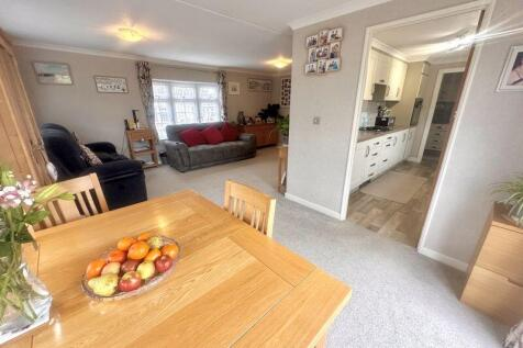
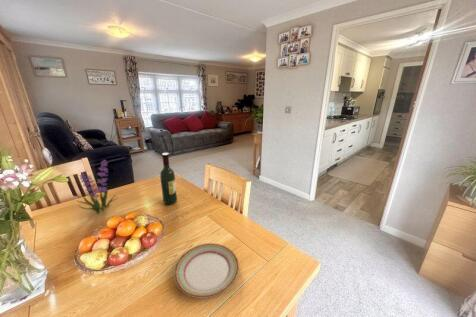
+ wine bottle [159,152,178,205]
+ plant [75,159,118,215]
+ plate [173,242,240,299]
